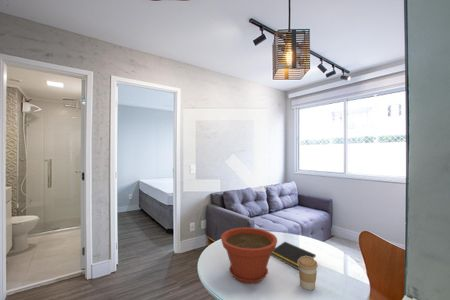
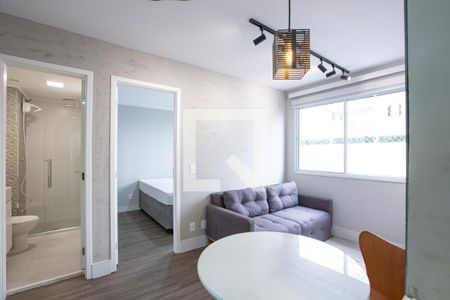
- notepad [270,241,317,271]
- coffee cup [298,256,319,291]
- plant pot [220,227,278,285]
